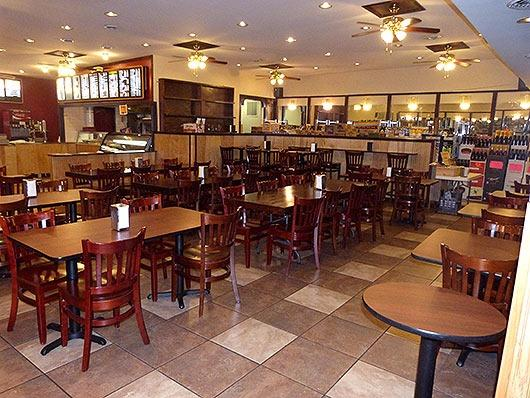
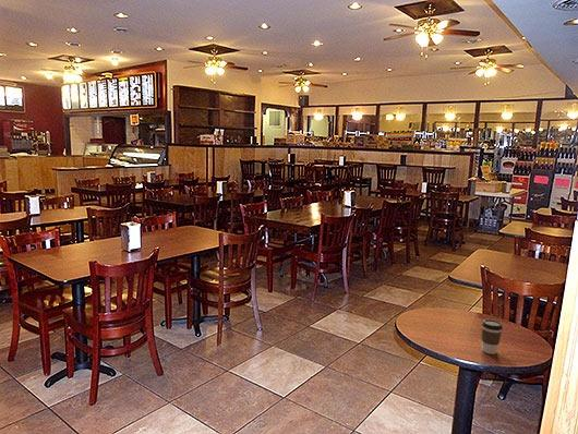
+ coffee cup [481,318,504,355]
